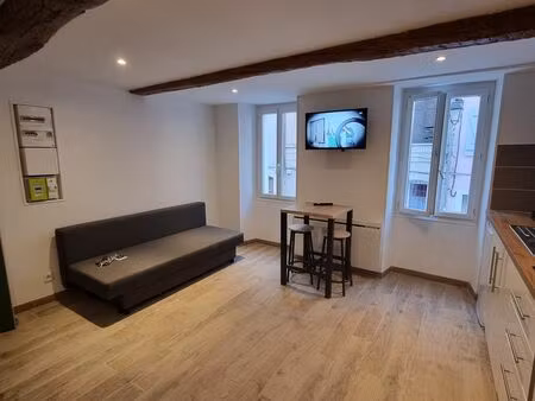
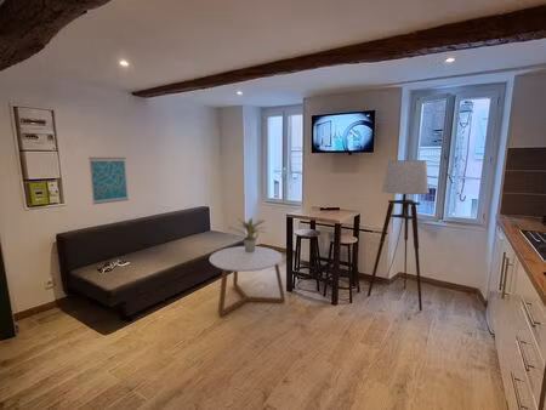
+ coffee table [209,245,286,318]
+ wall art [87,156,130,205]
+ potted plant [227,217,268,252]
+ floor lamp [362,159,431,312]
